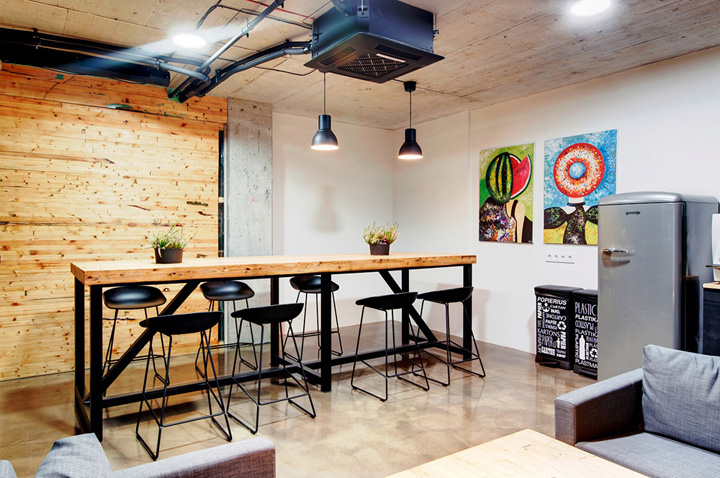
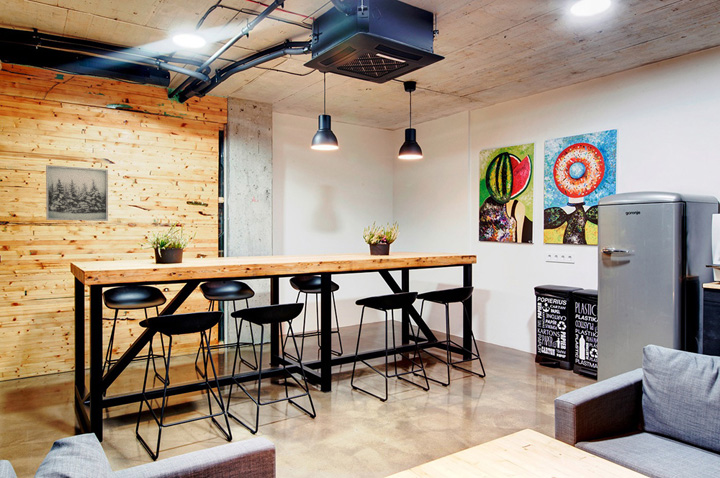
+ wall art [45,164,109,222]
